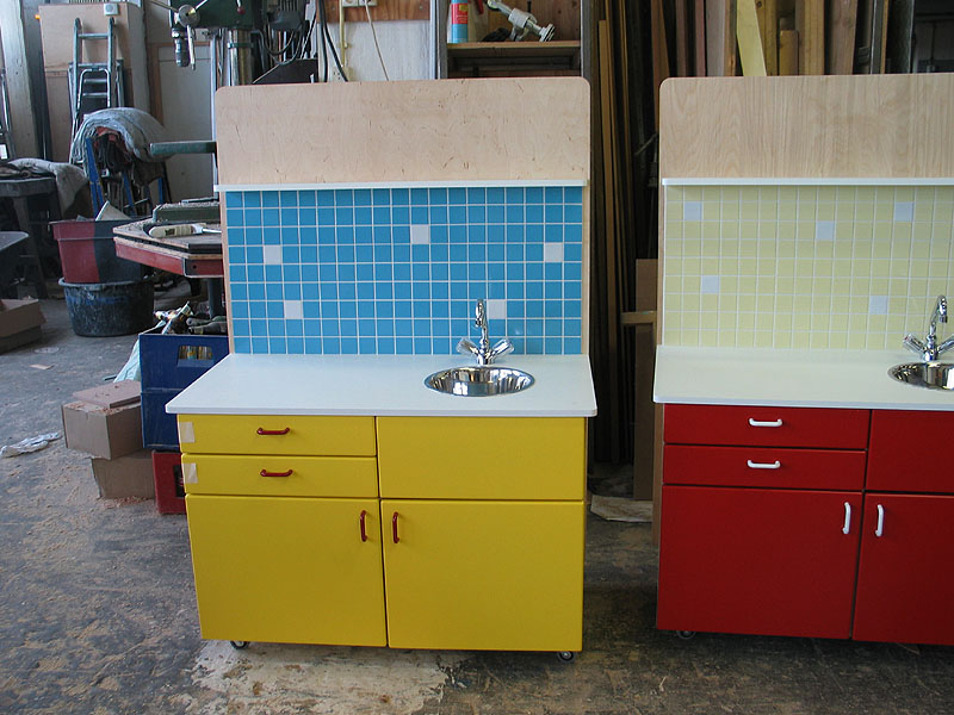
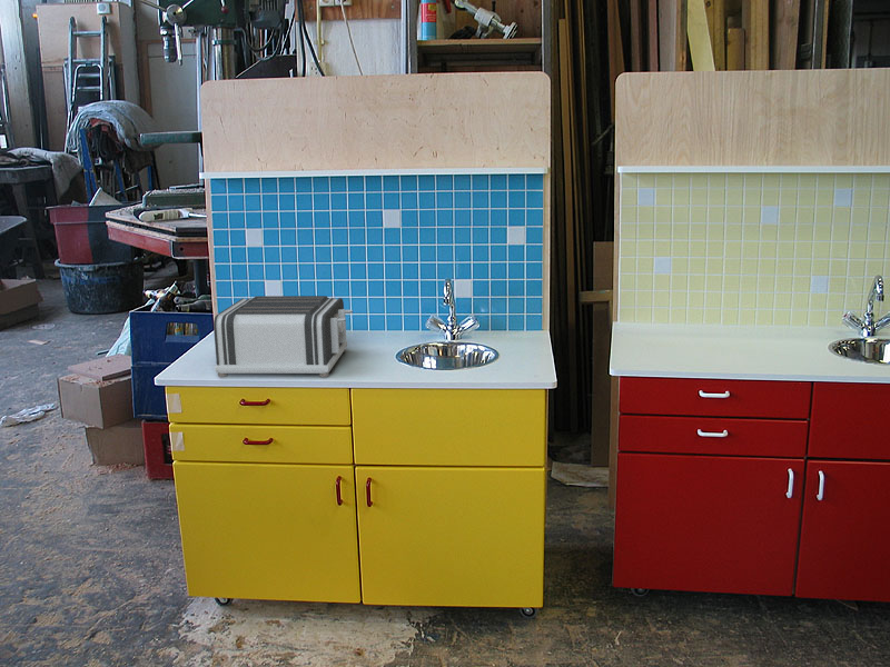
+ toaster [212,295,354,378]
